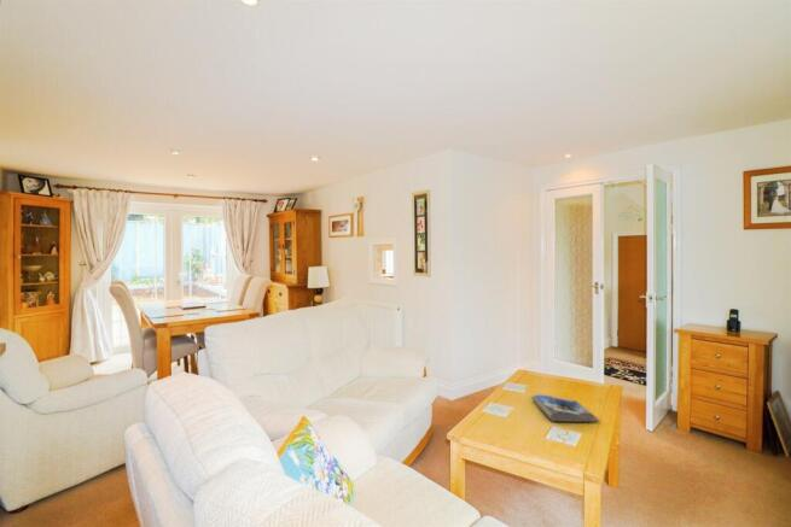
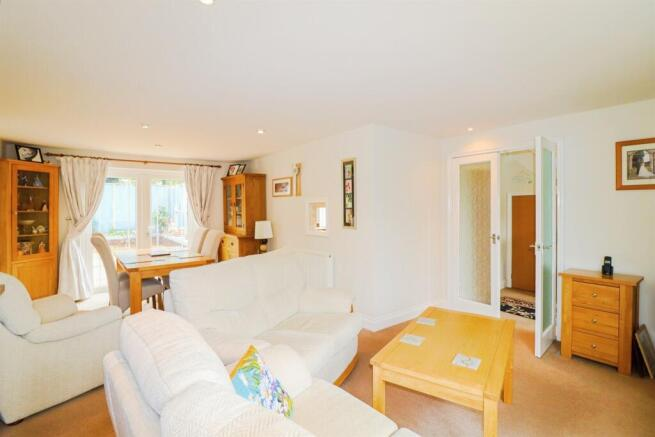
- magazine [531,392,600,423]
